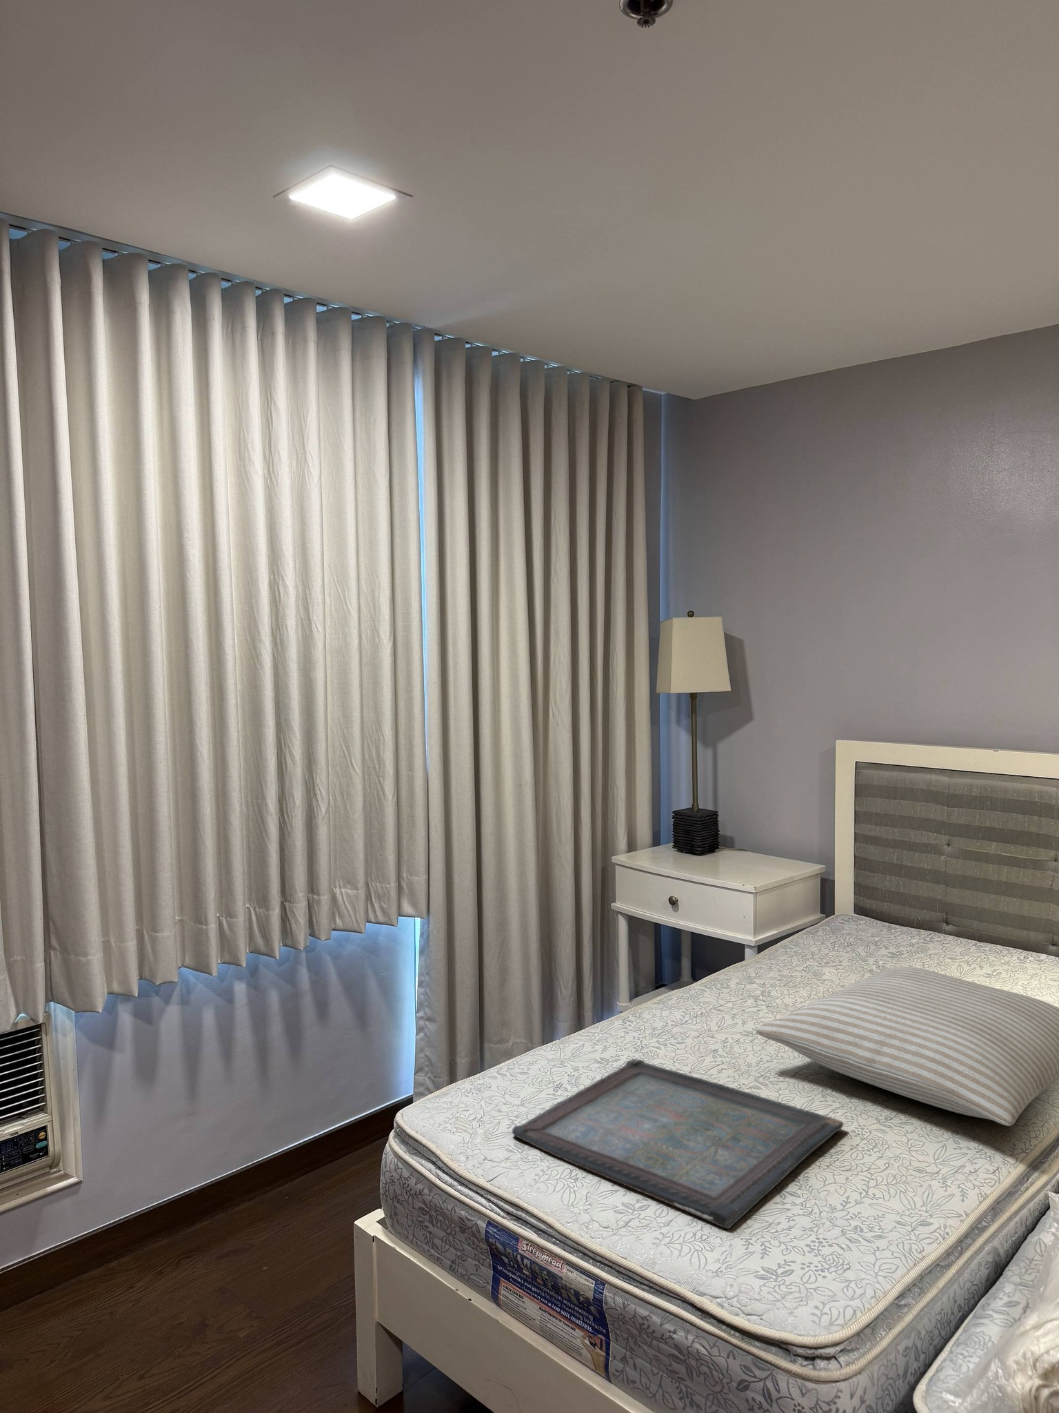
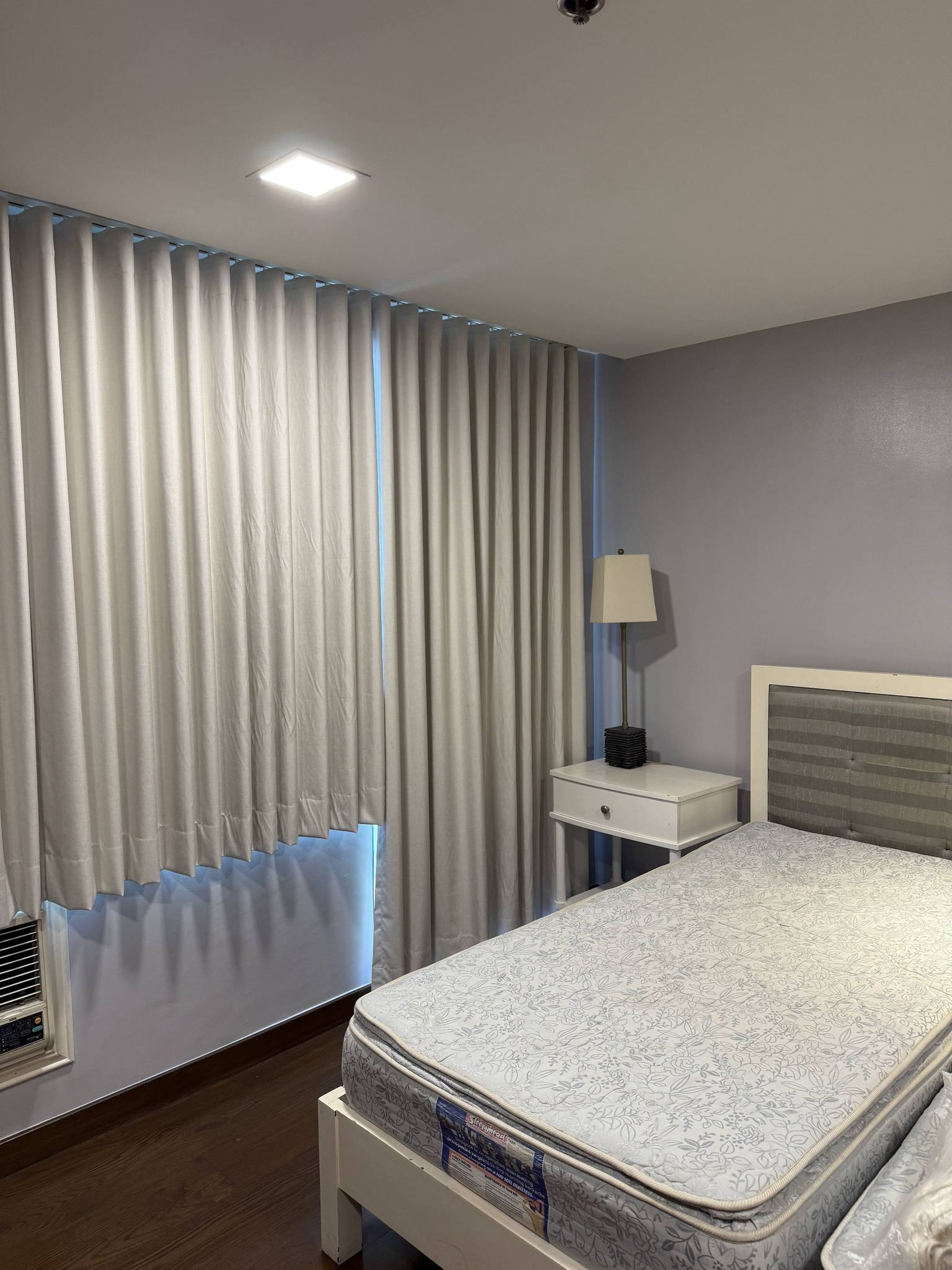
- serving tray [512,1058,844,1229]
- pillow [755,966,1059,1127]
